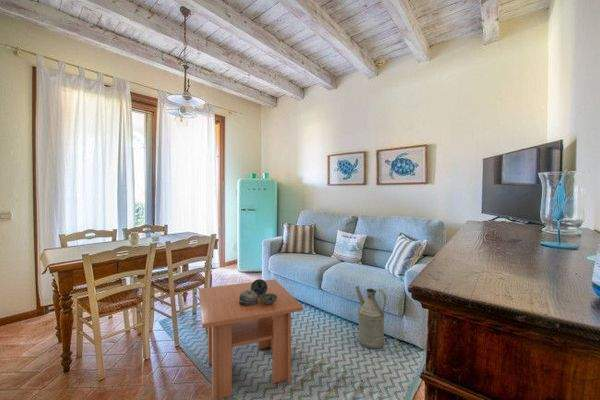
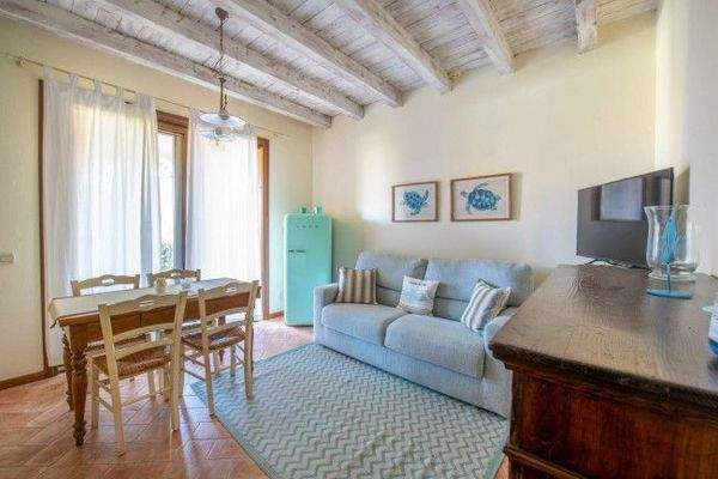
- decorative bowl [239,278,277,306]
- coffee table [198,278,304,400]
- watering can [355,285,387,350]
